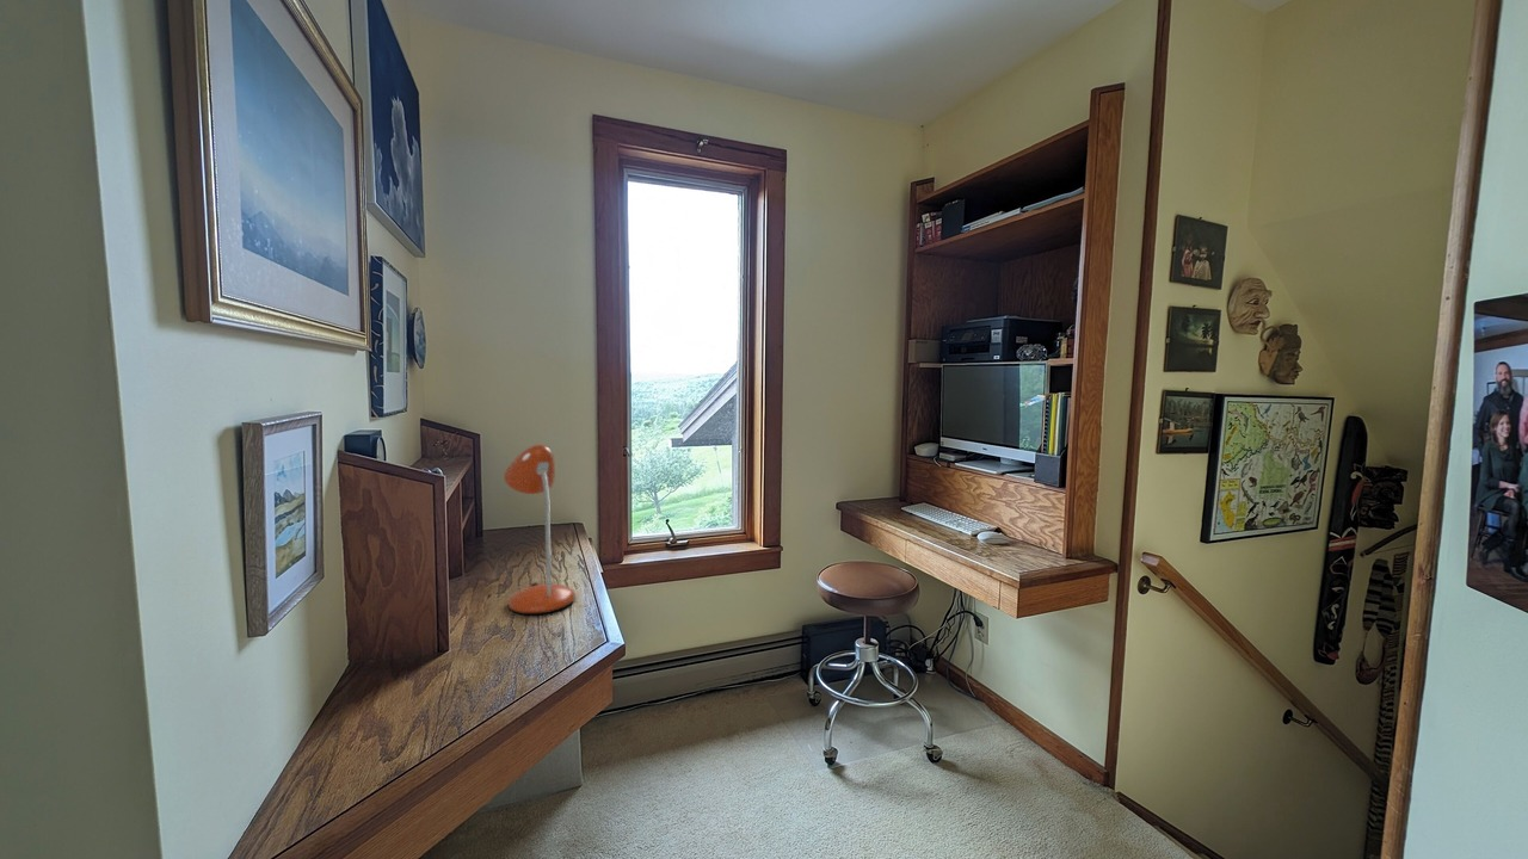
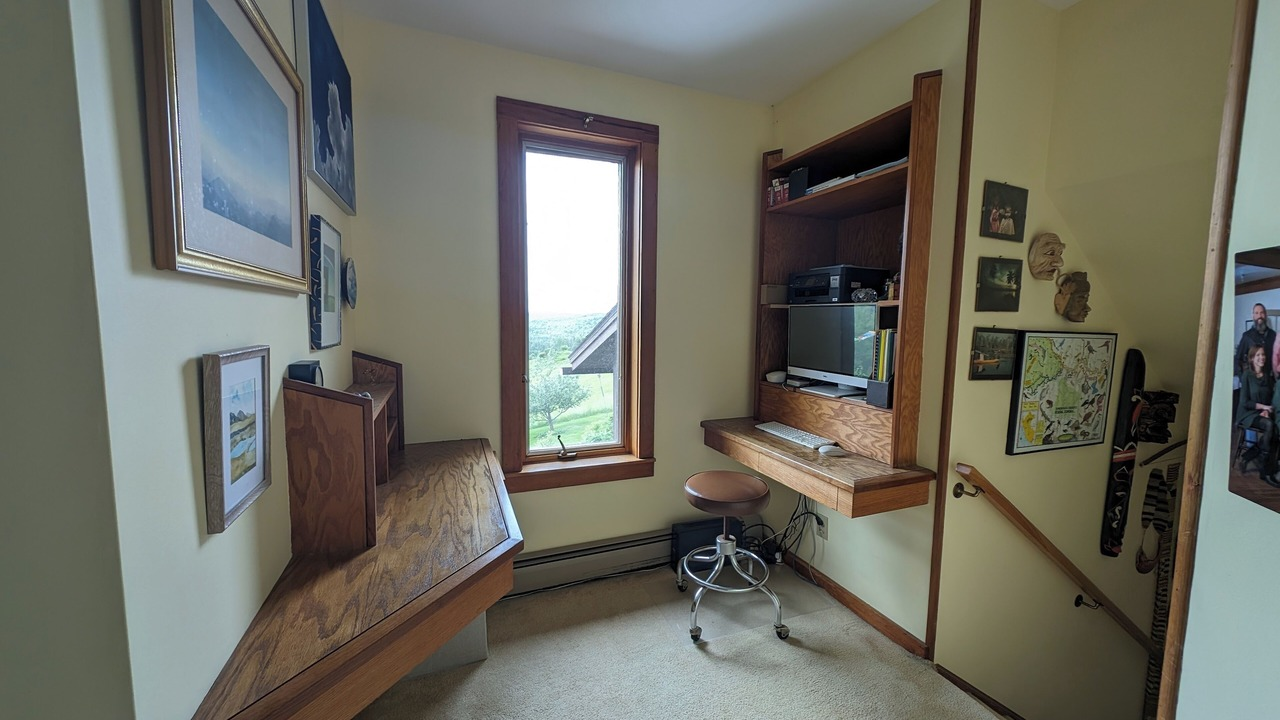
- desk lamp [503,444,577,616]
